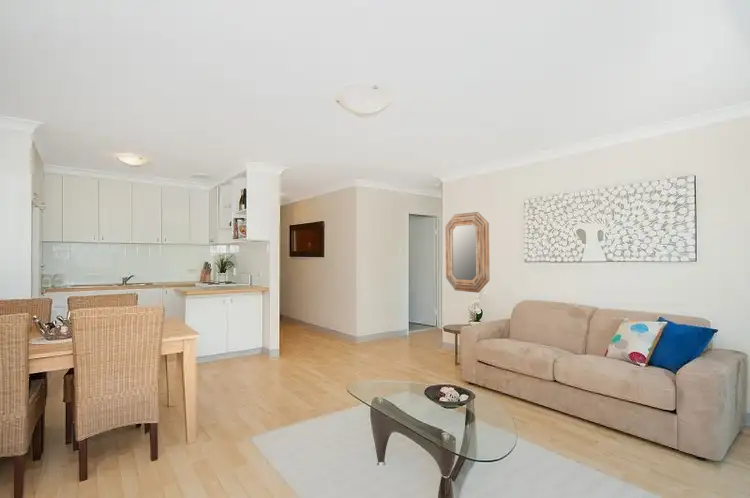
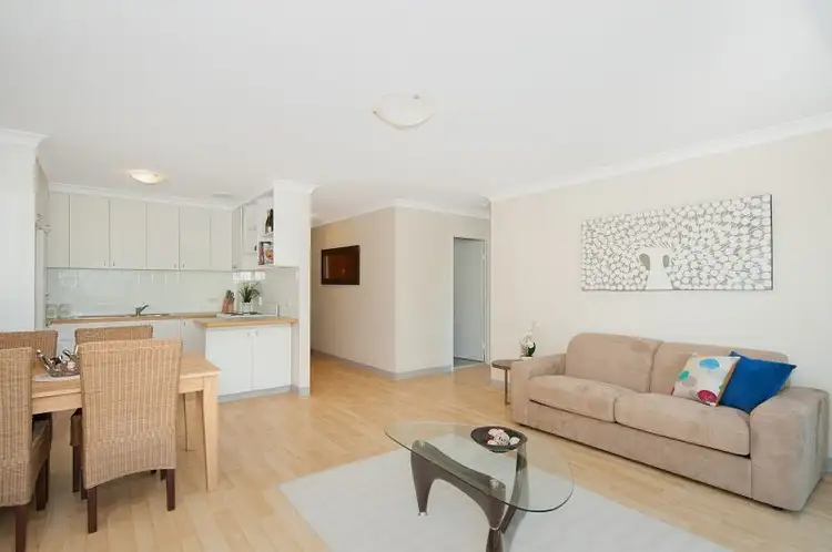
- home mirror [445,211,490,294]
